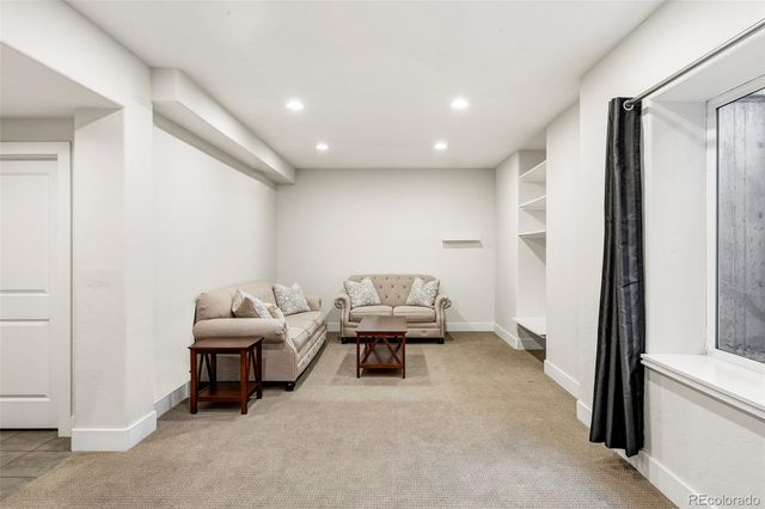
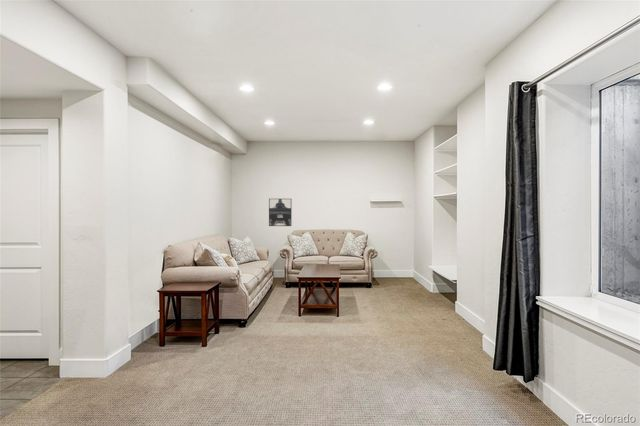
+ wall art [268,198,293,227]
